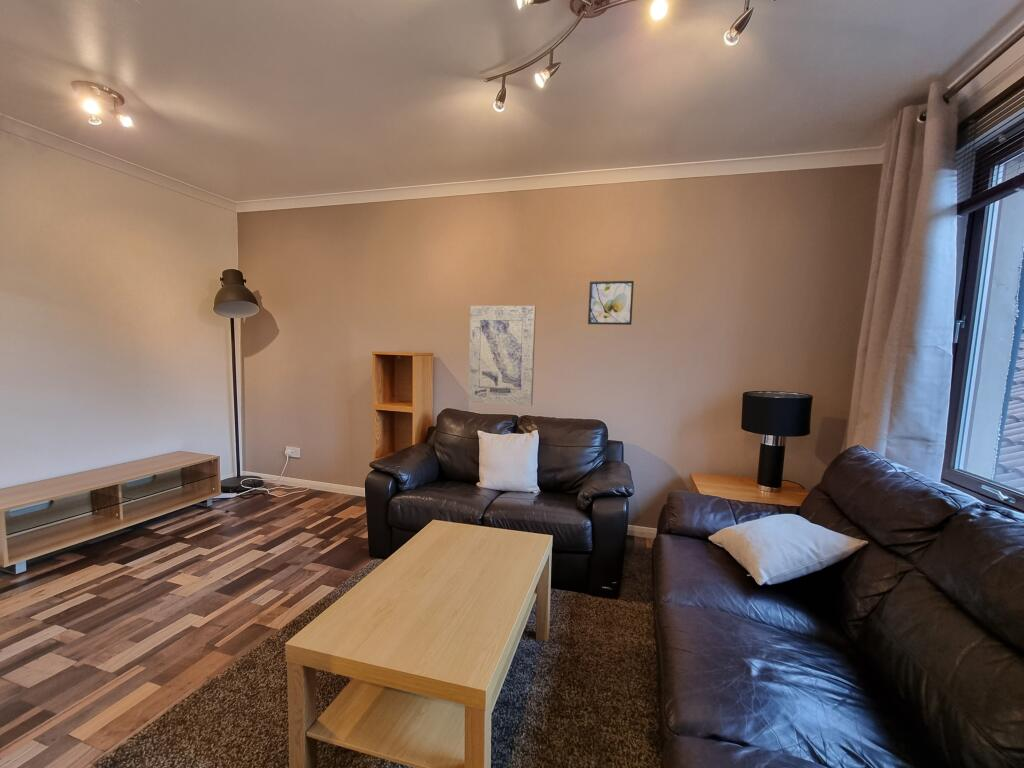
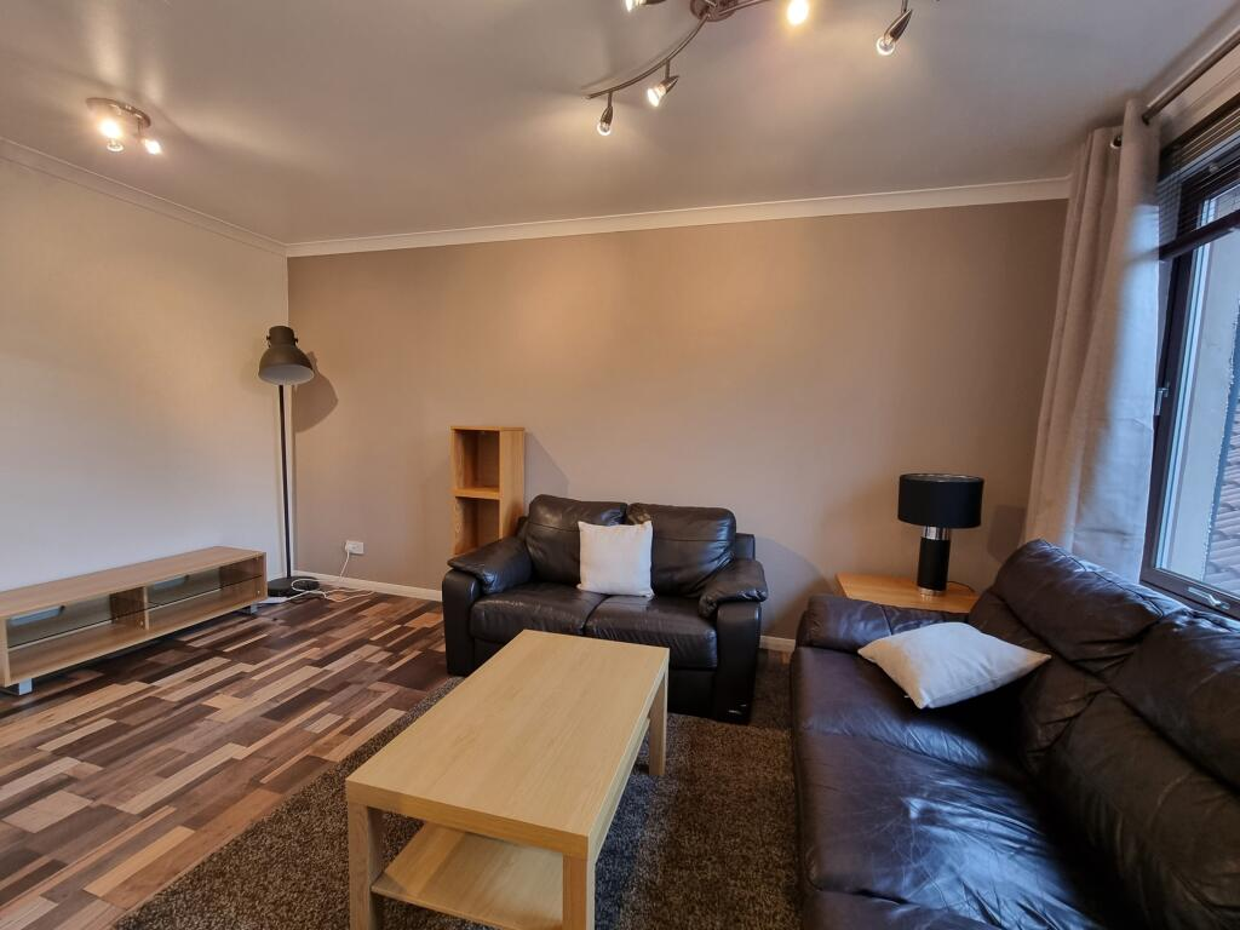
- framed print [587,280,635,326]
- wall art [468,305,537,407]
